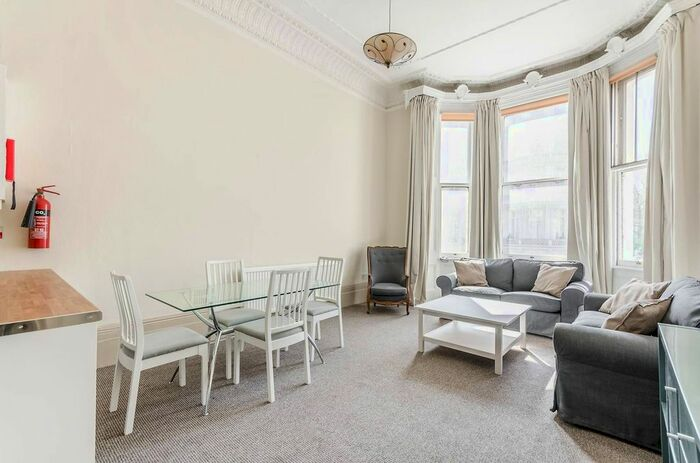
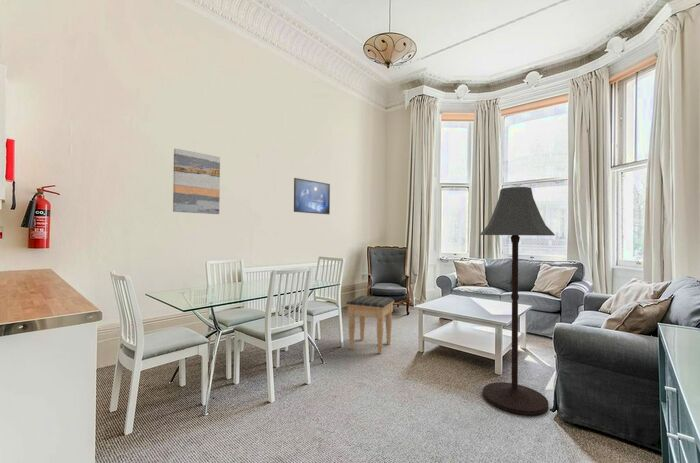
+ wall art [172,147,221,215]
+ floor lamp [479,186,556,416]
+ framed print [293,177,331,215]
+ footstool [345,295,395,355]
